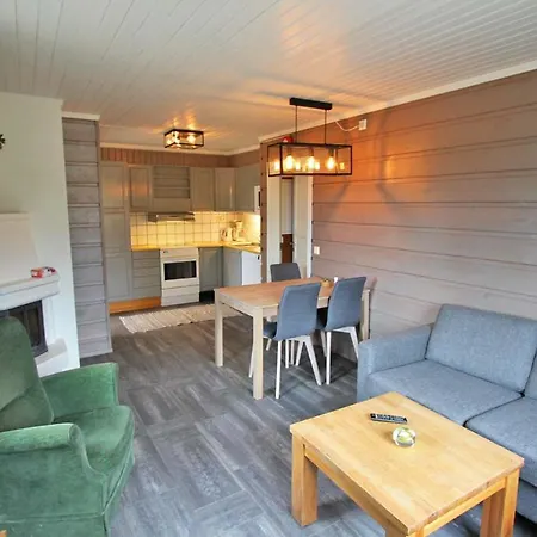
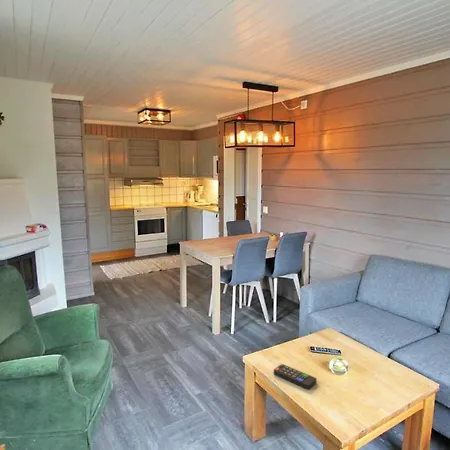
+ remote control [273,363,318,390]
